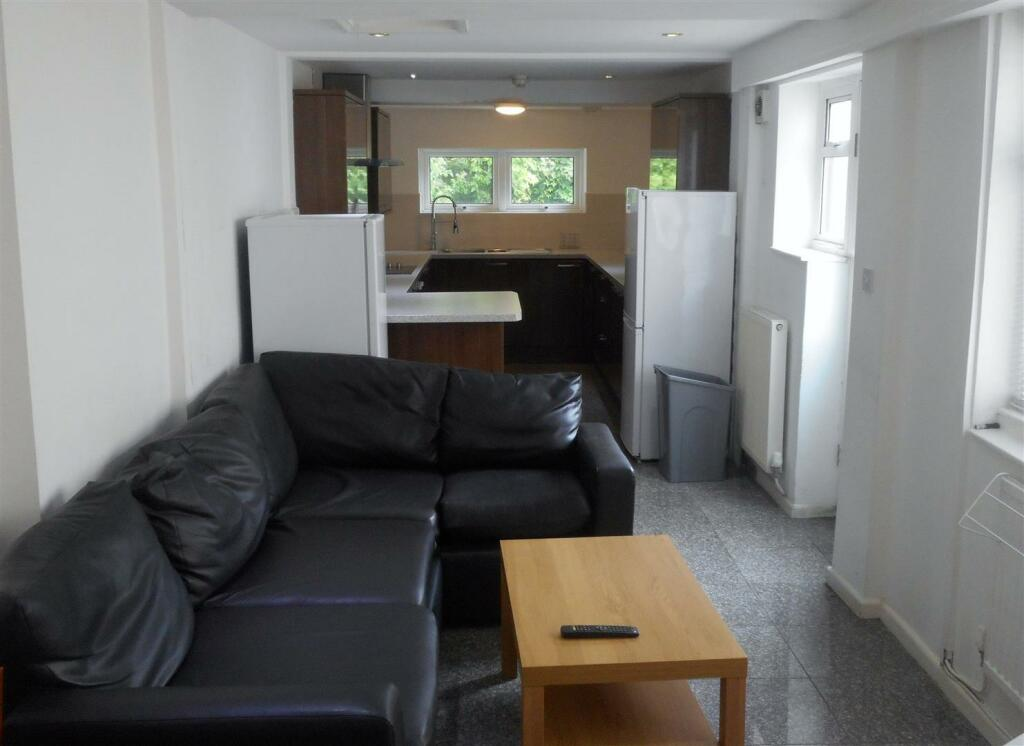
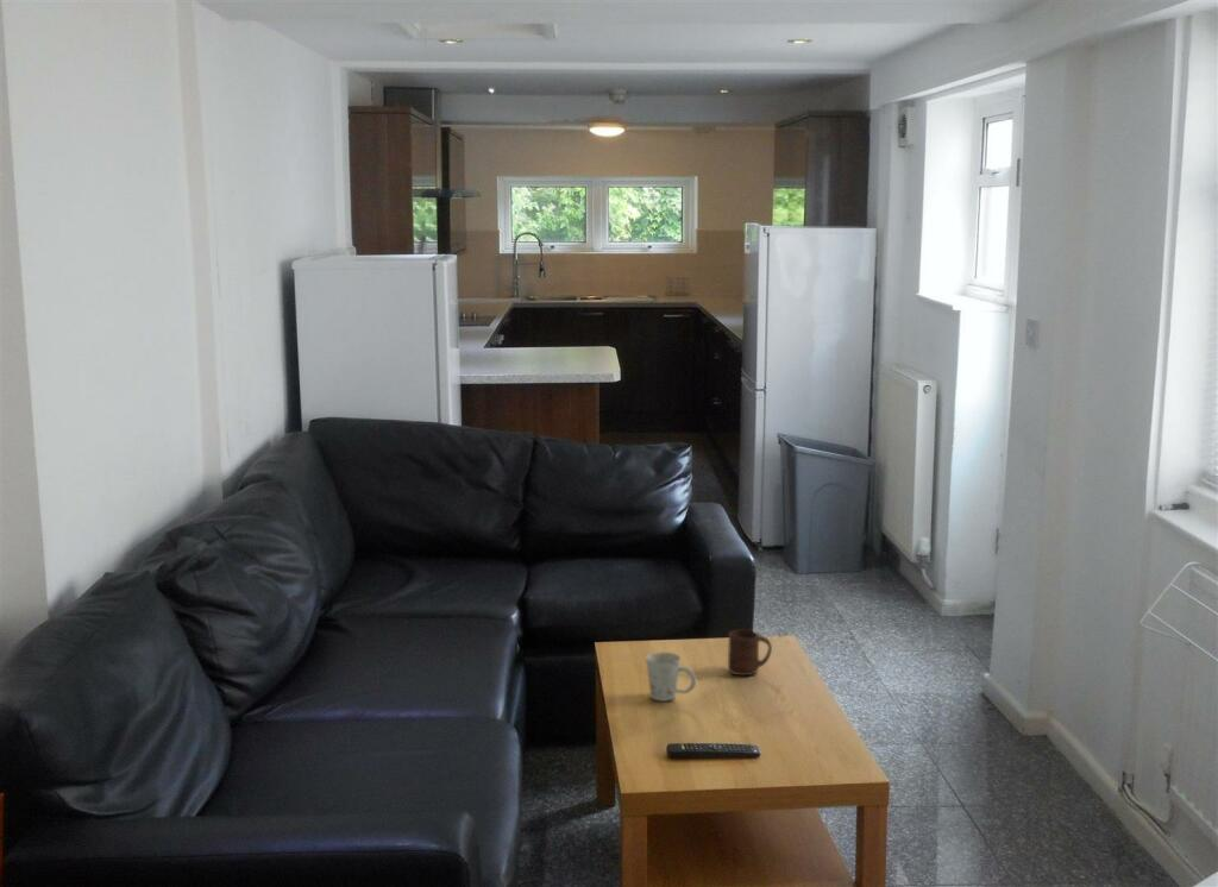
+ cup [727,629,773,677]
+ mug [645,652,697,703]
